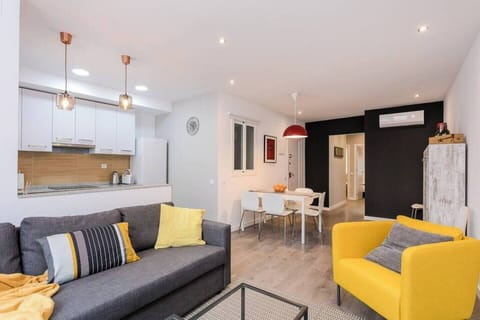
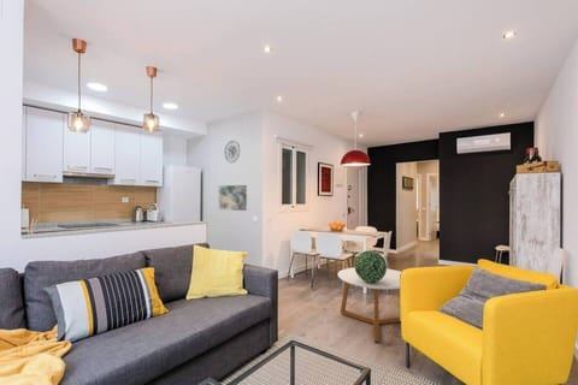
+ decorative sphere [353,249,388,283]
+ wall art [218,184,248,212]
+ coffee table [337,266,402,343]
